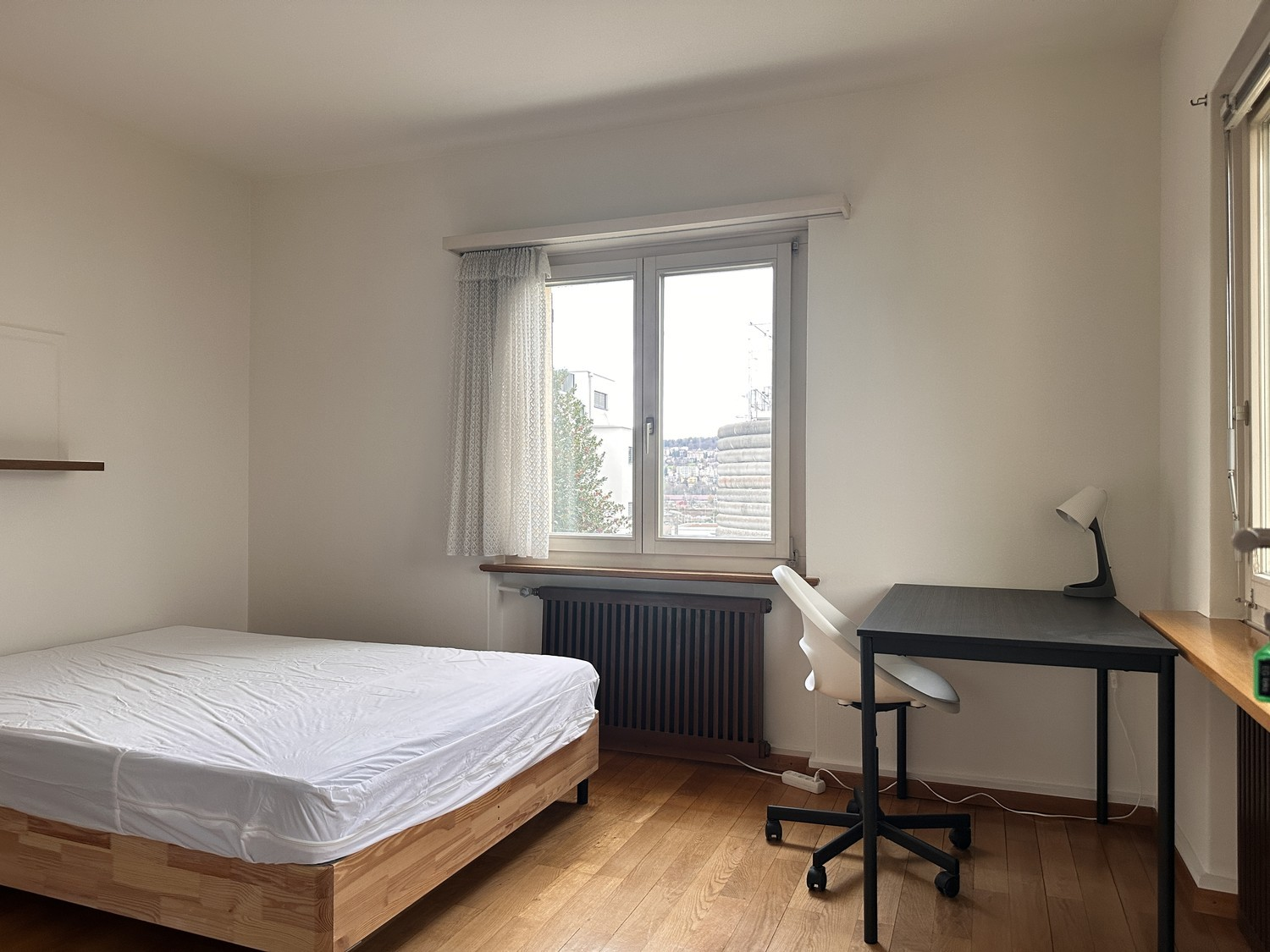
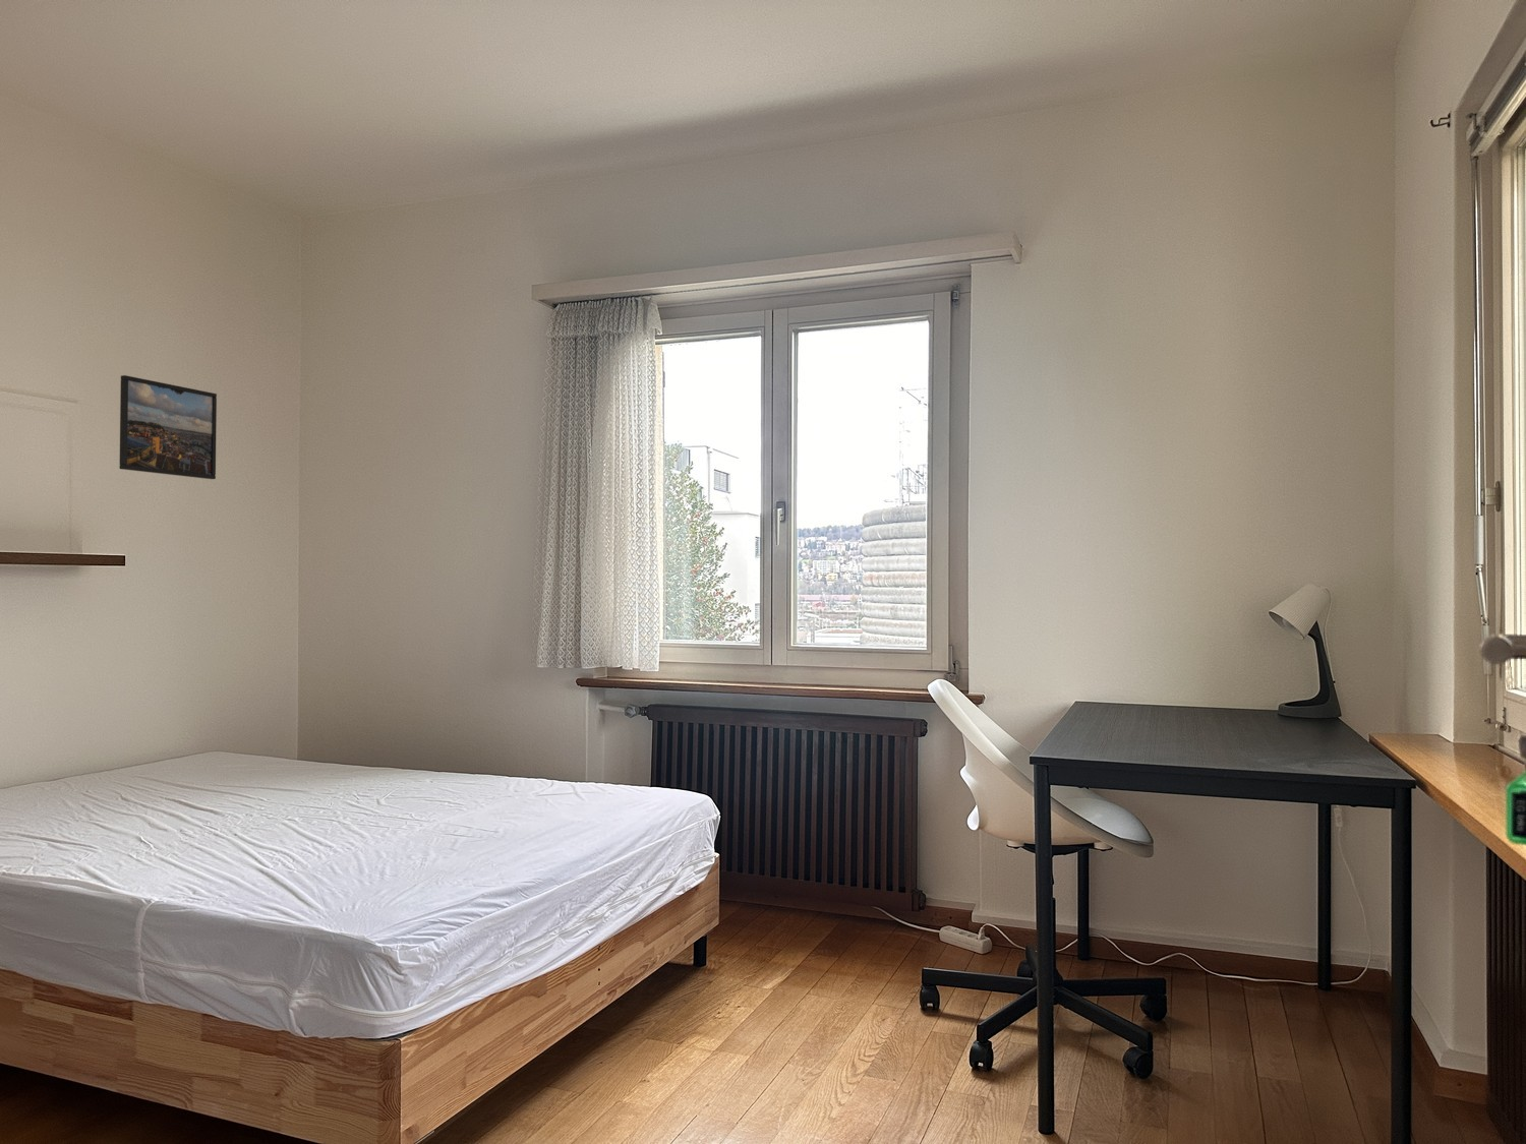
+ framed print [118,374,217,479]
